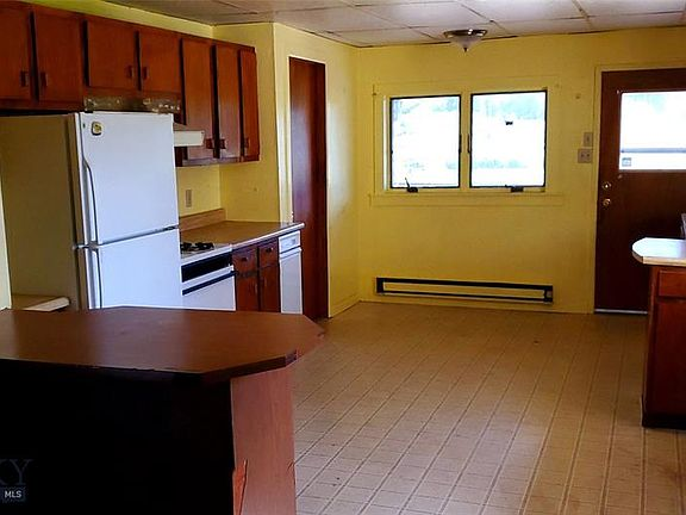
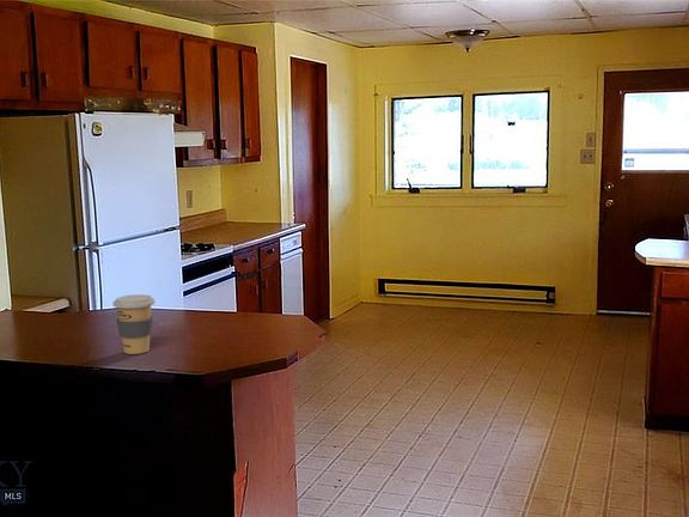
+ coffee cup [112,293,156,355]
